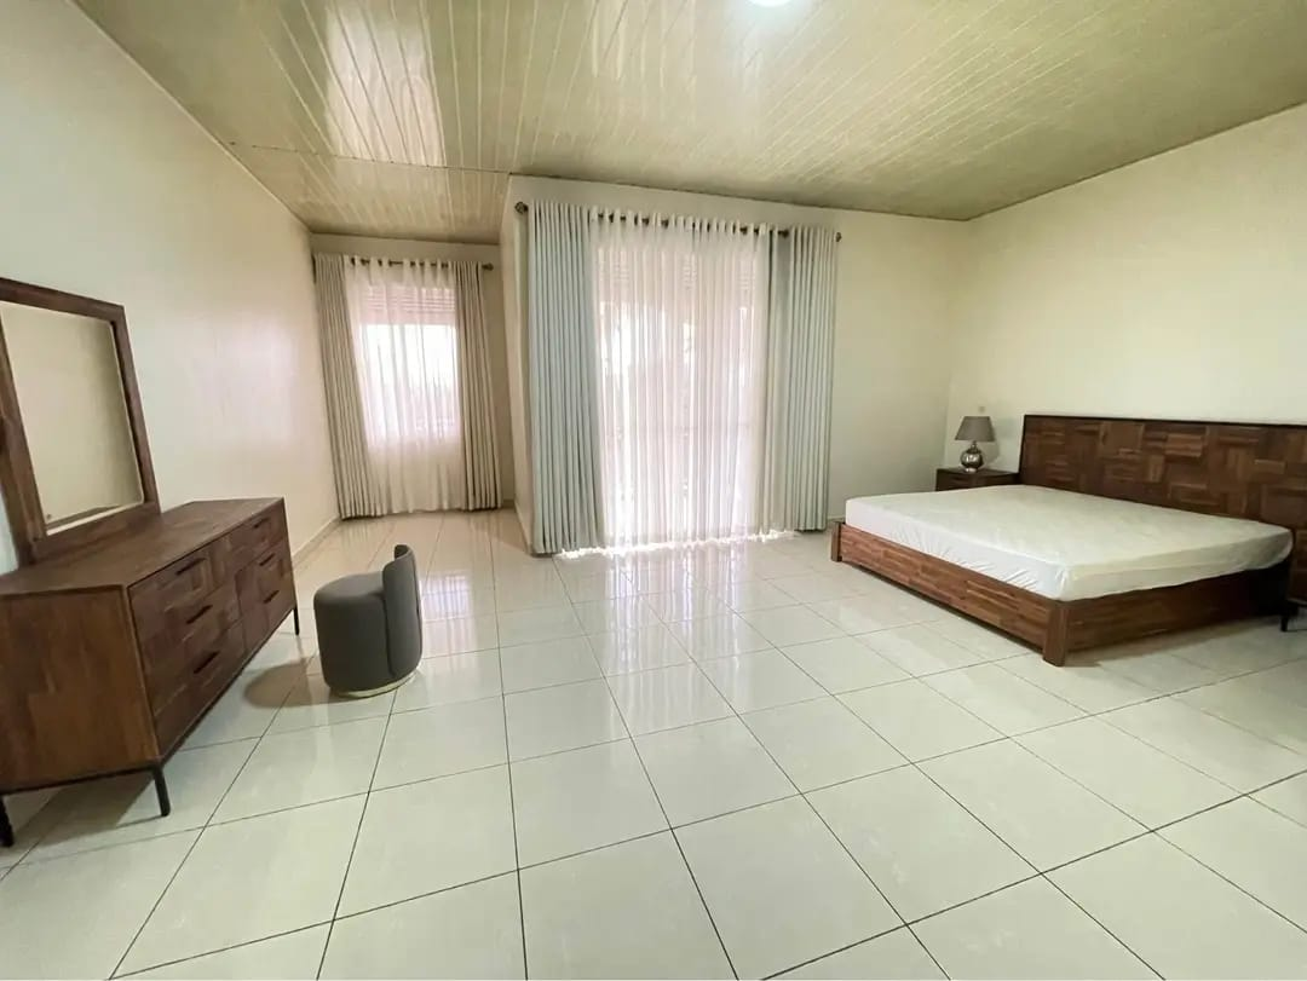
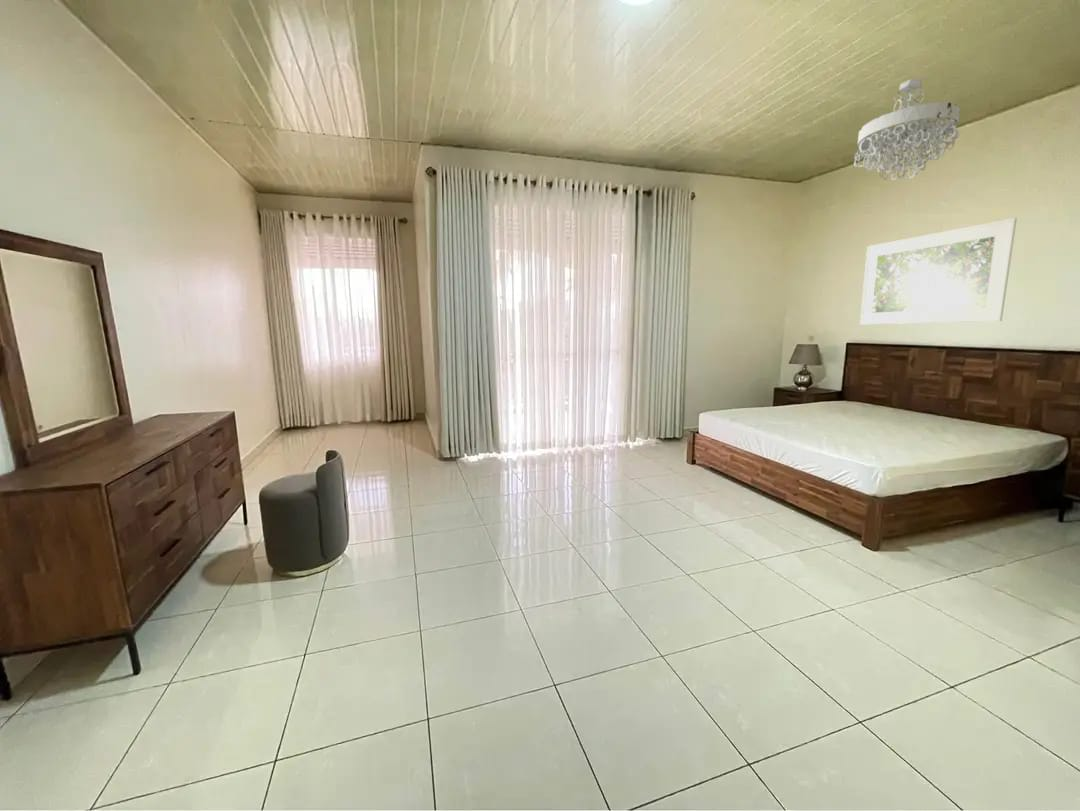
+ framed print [859,217,1018,325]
+ chandelier [853,77,961,181]
